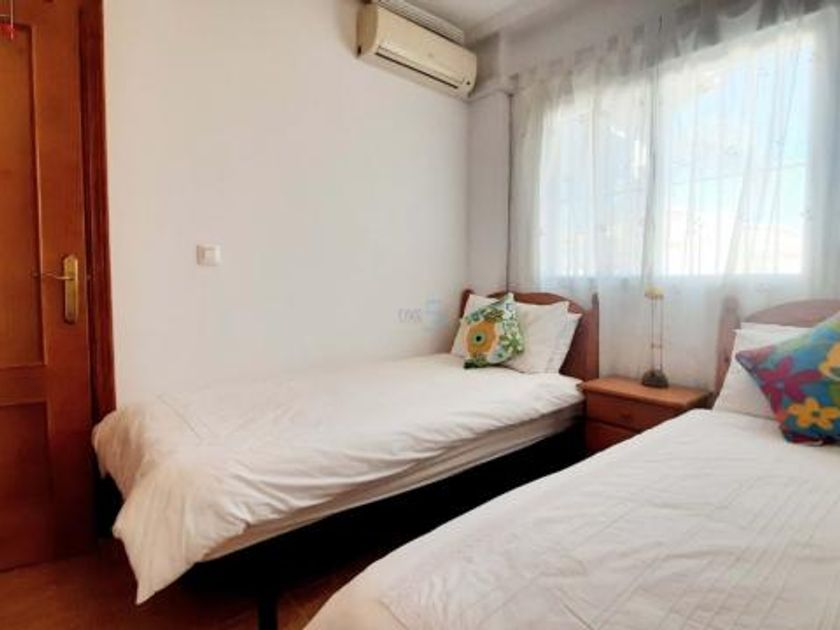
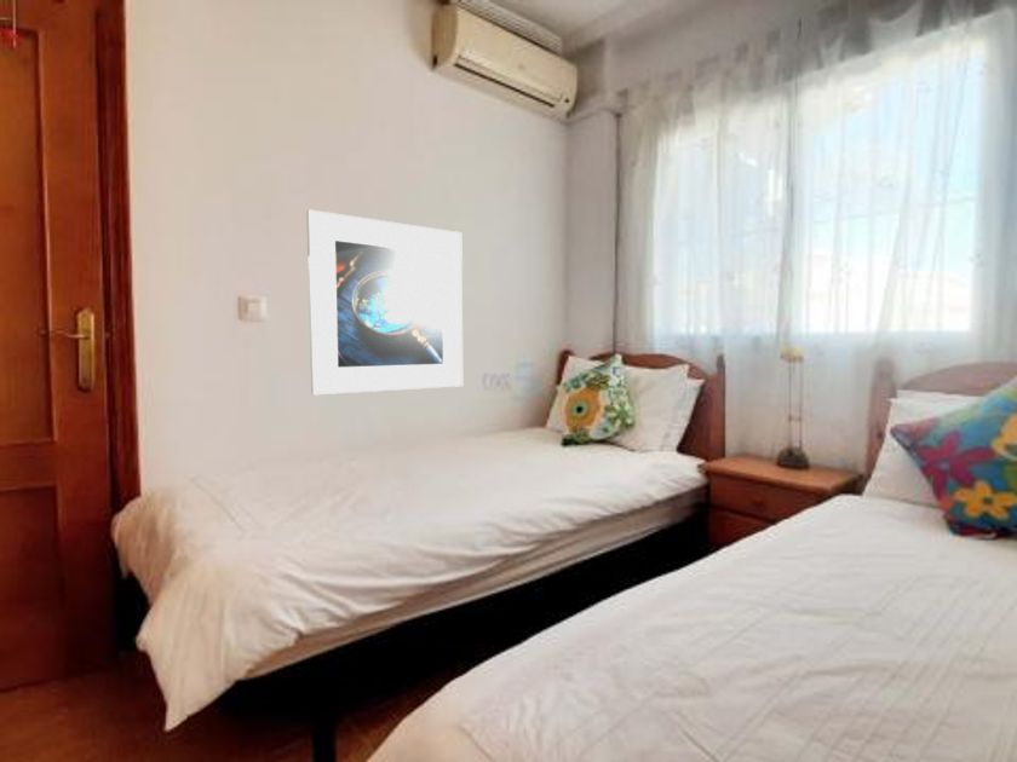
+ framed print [305,208,464,396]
